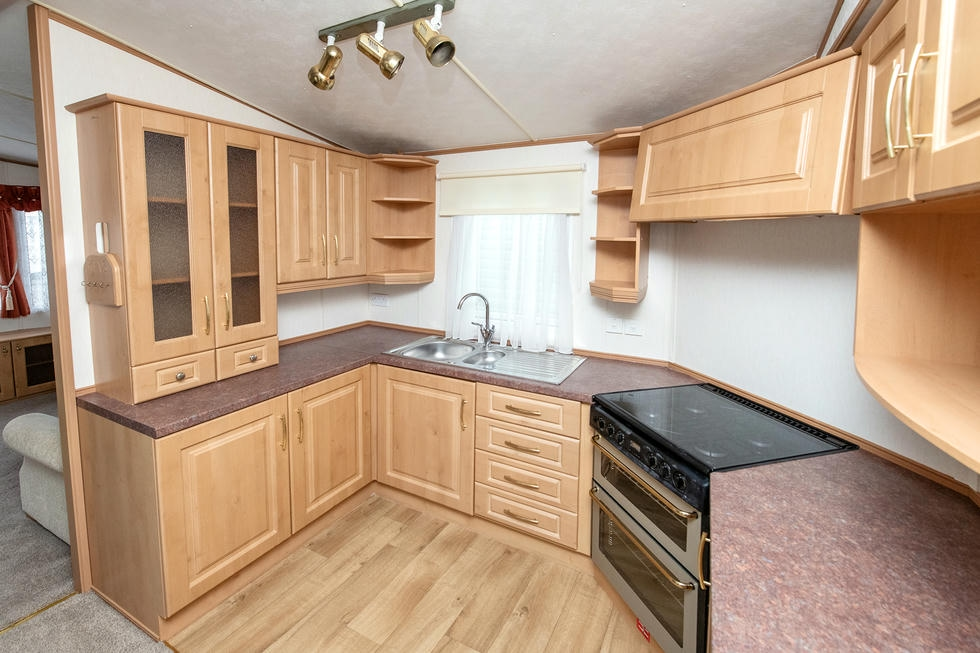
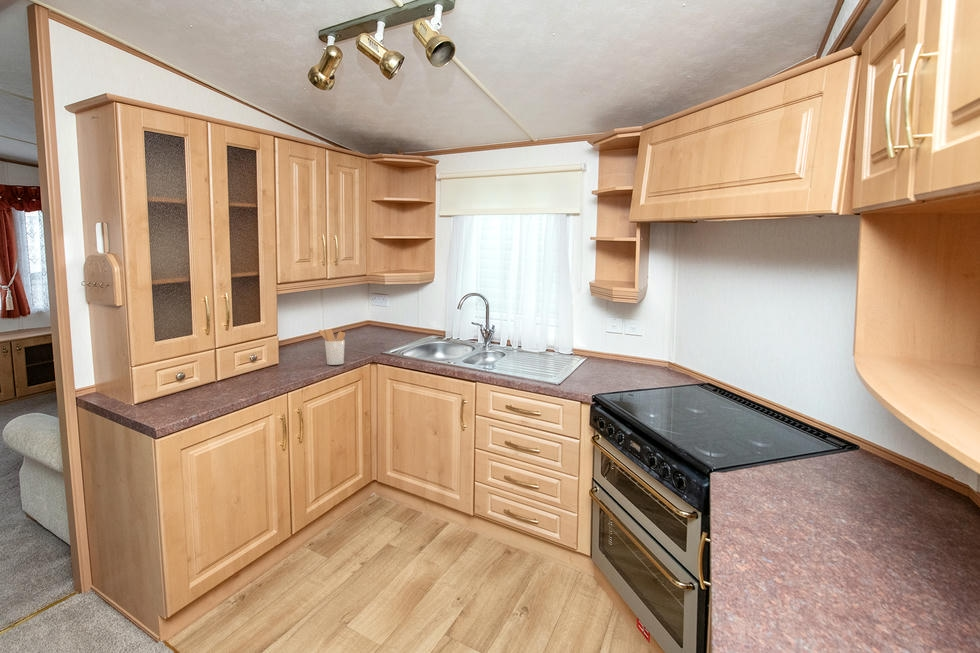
+ utensil holder [318,328,346,366]
